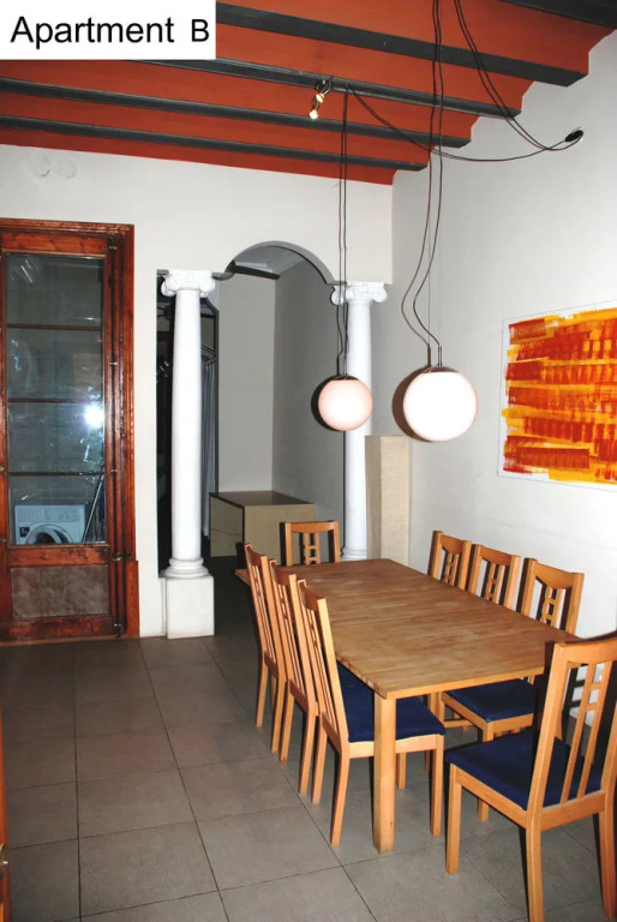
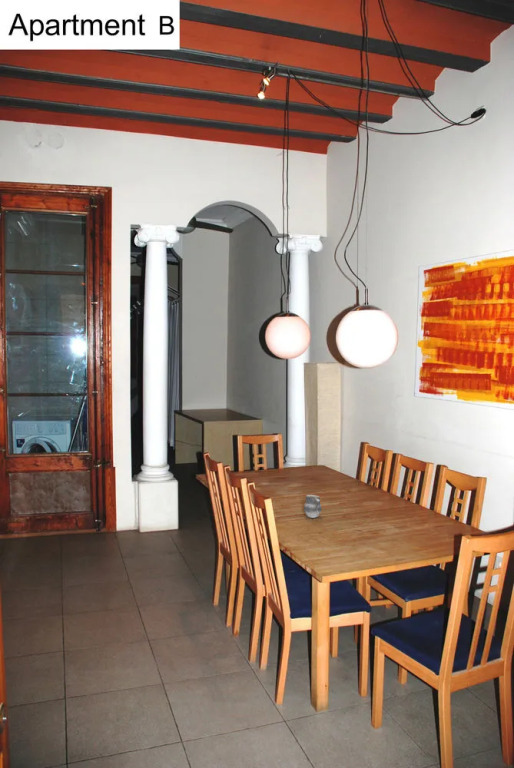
+ cup [303,494,323,519]
